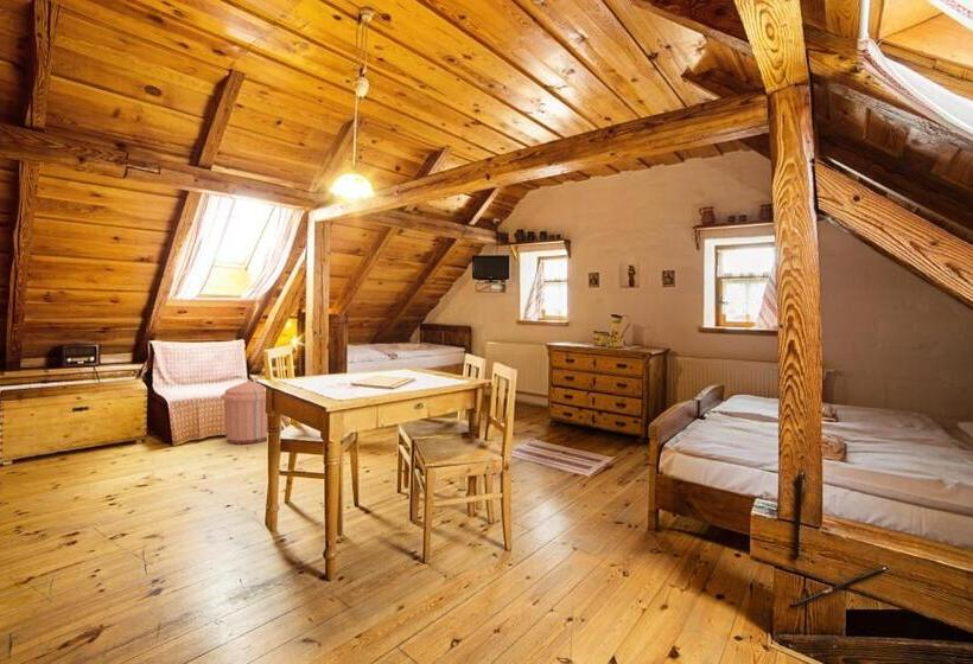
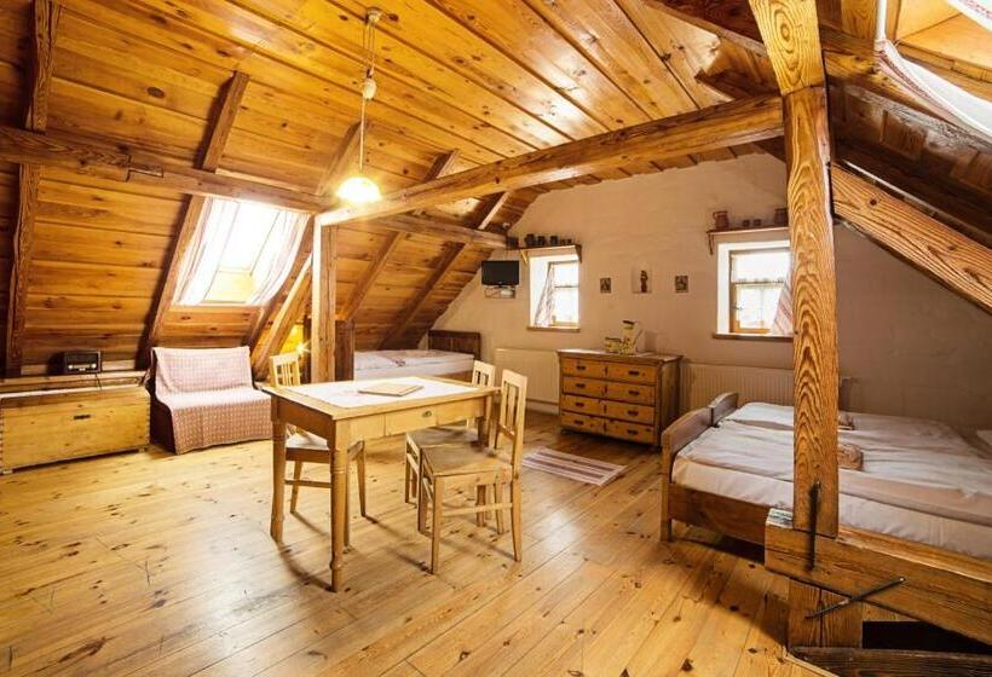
- trash can [221,378,268,446]
